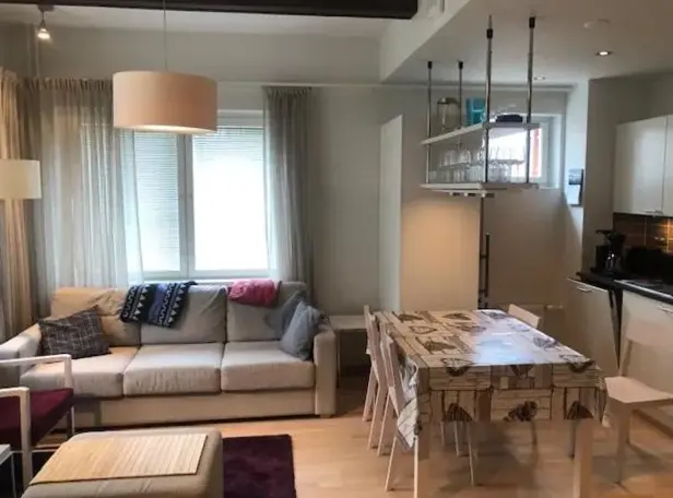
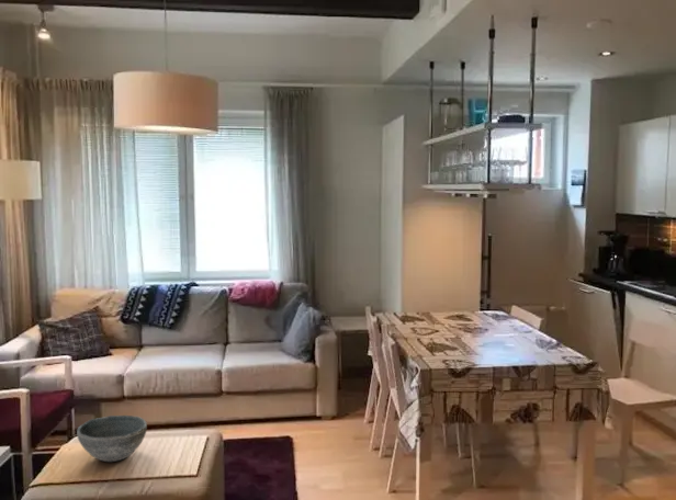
+ bowl [76,414,148,463]
